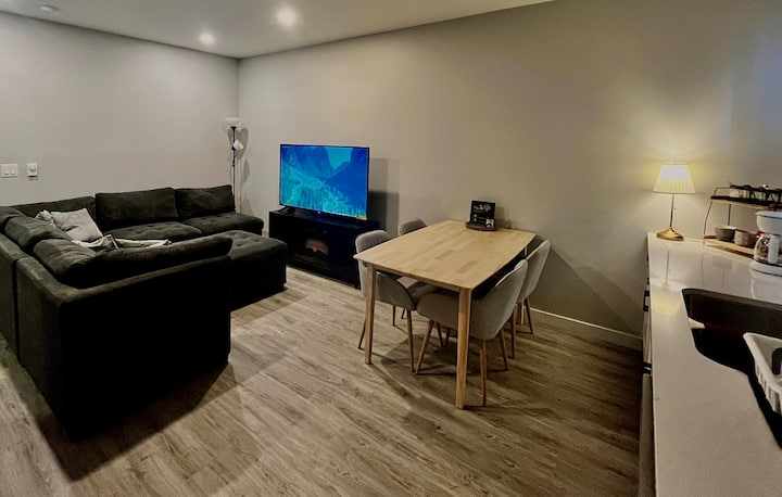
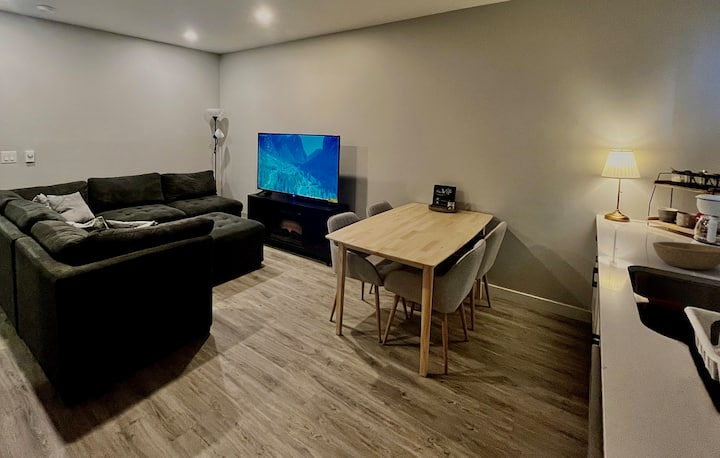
+ bowl [652,241,720,270]
